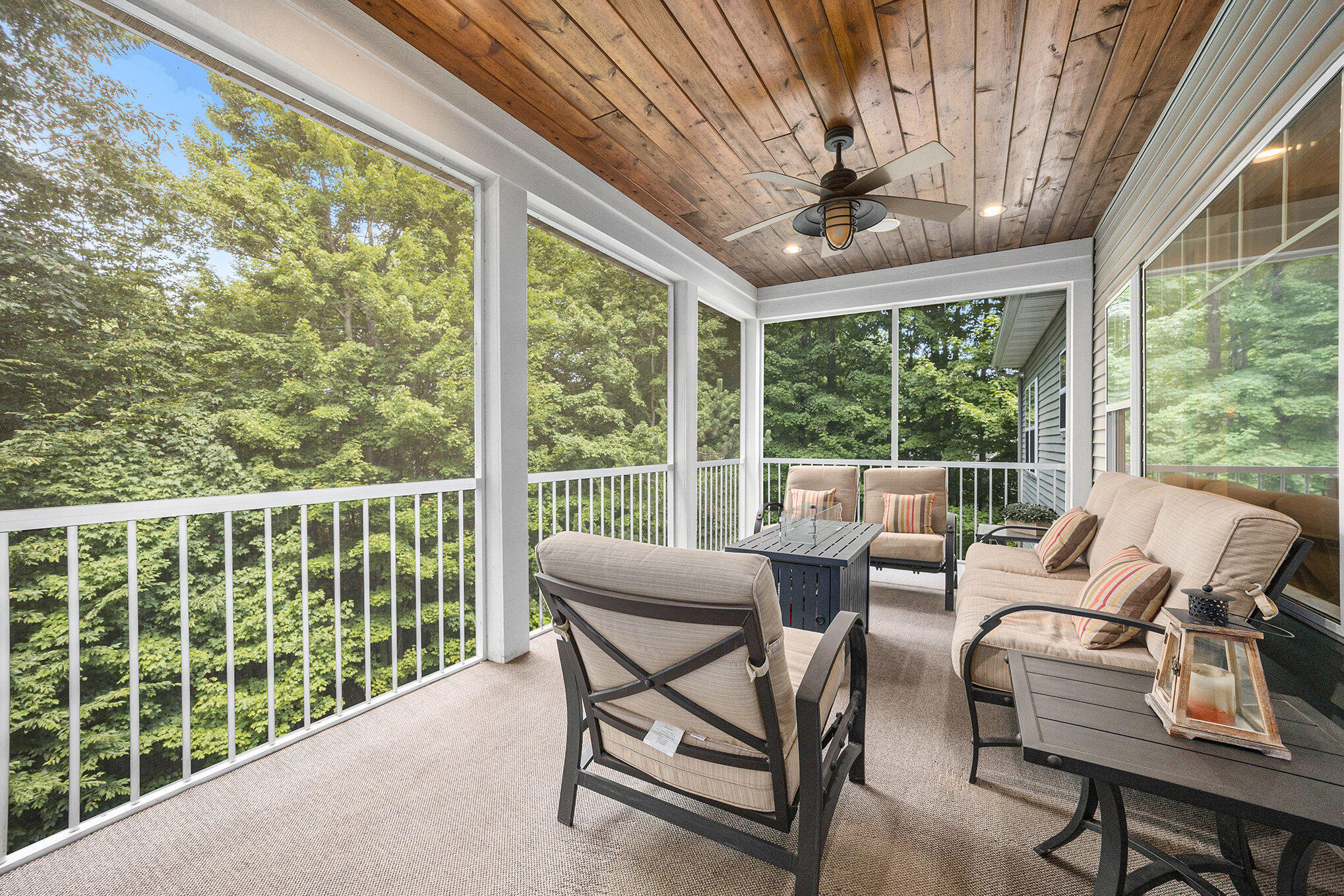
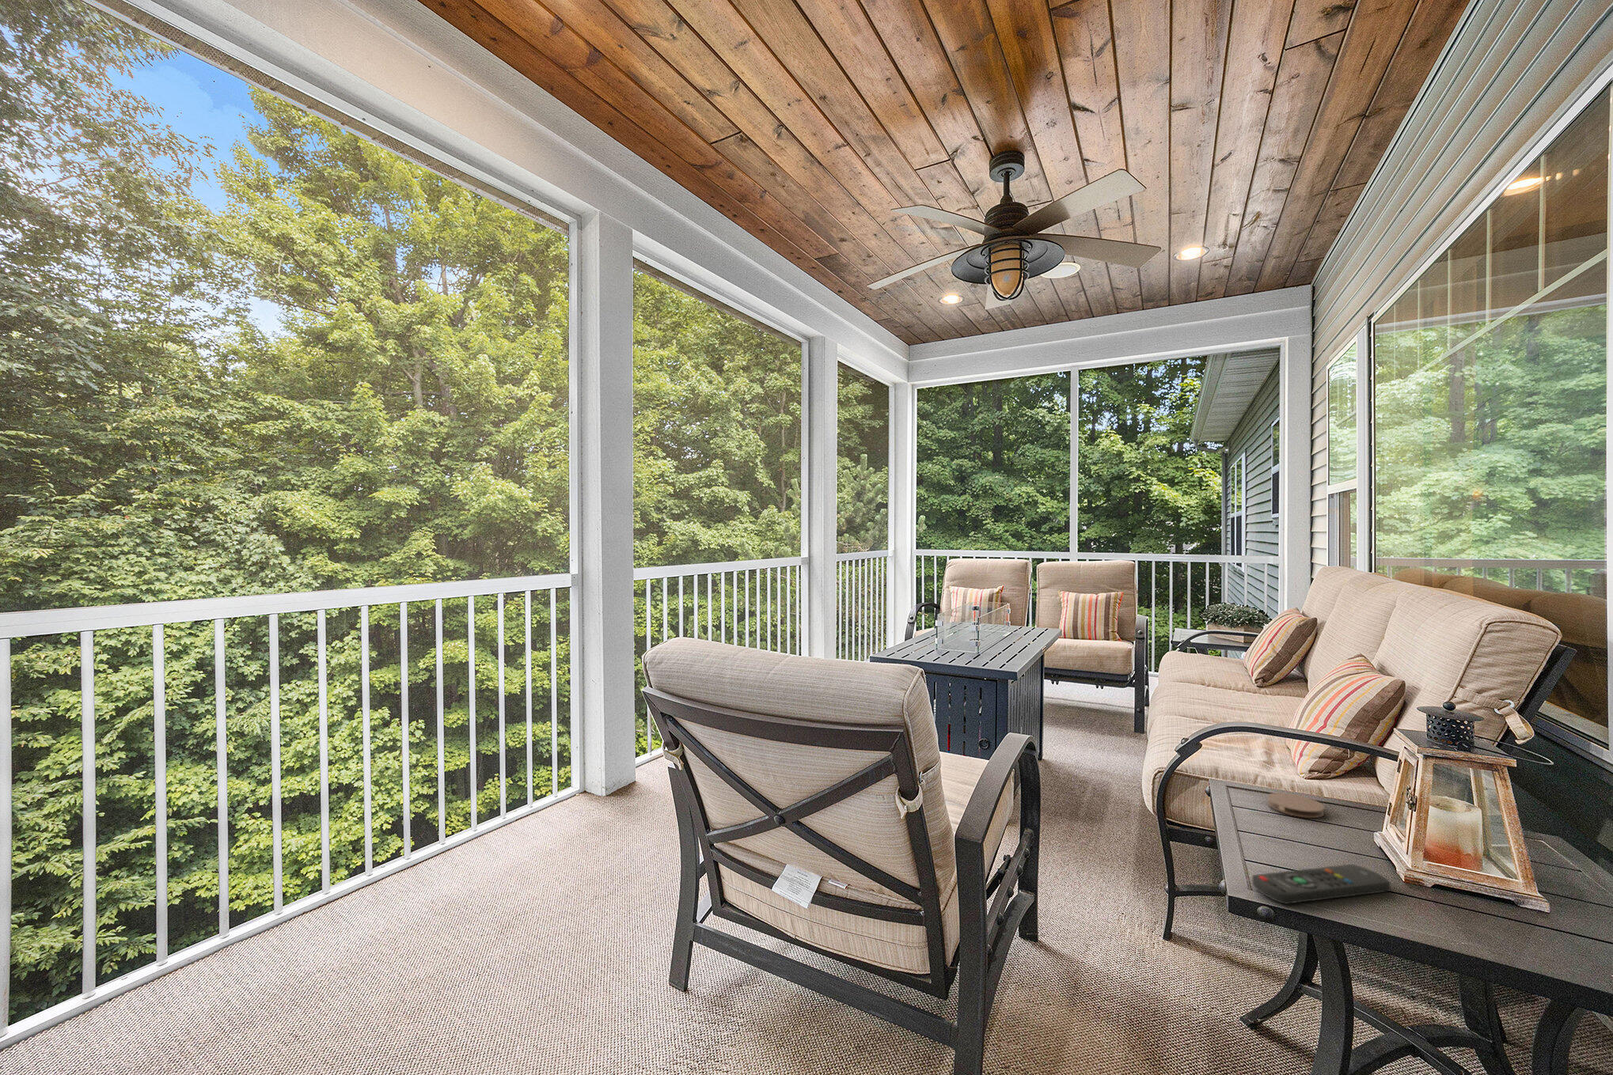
+ remote control [1252,863,1391,905]
+ coaster [1266,792,1325,818]
